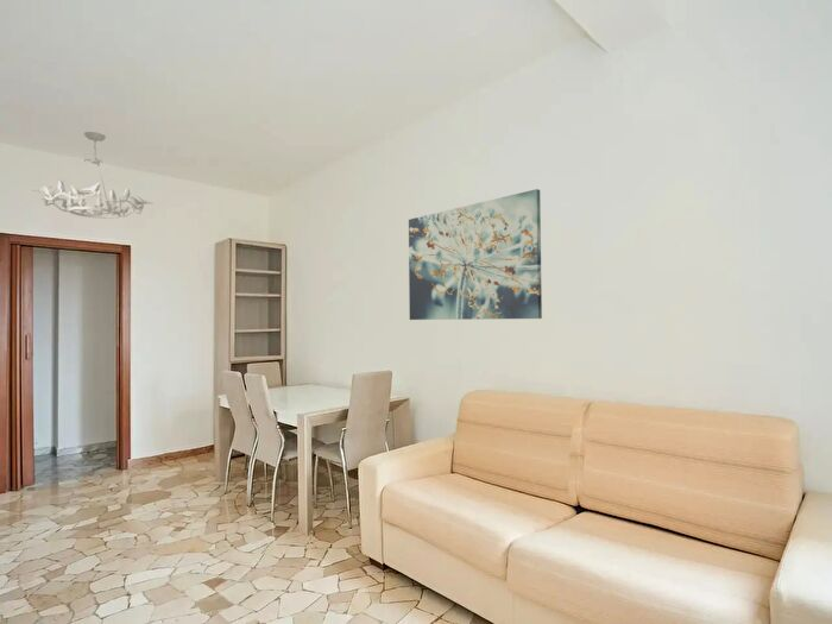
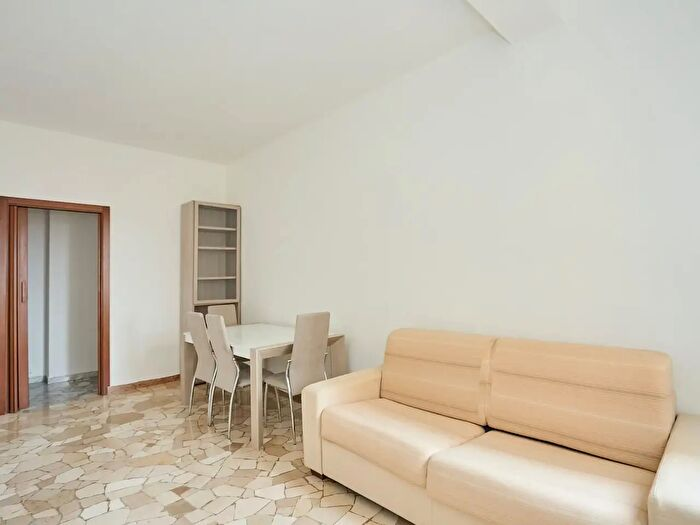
- chandelier [31,131,153,220]
- wall art [408,188,543,321]
